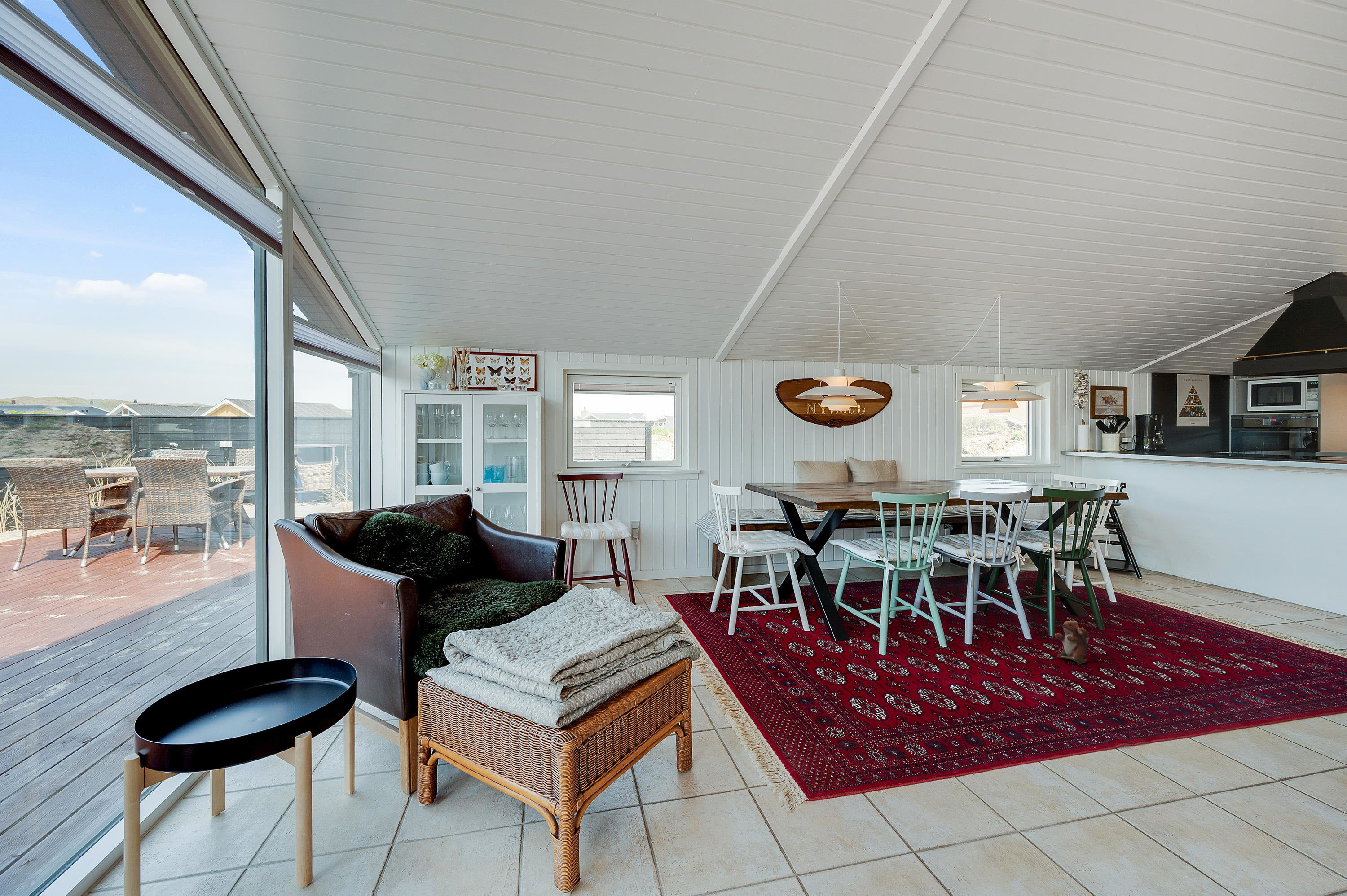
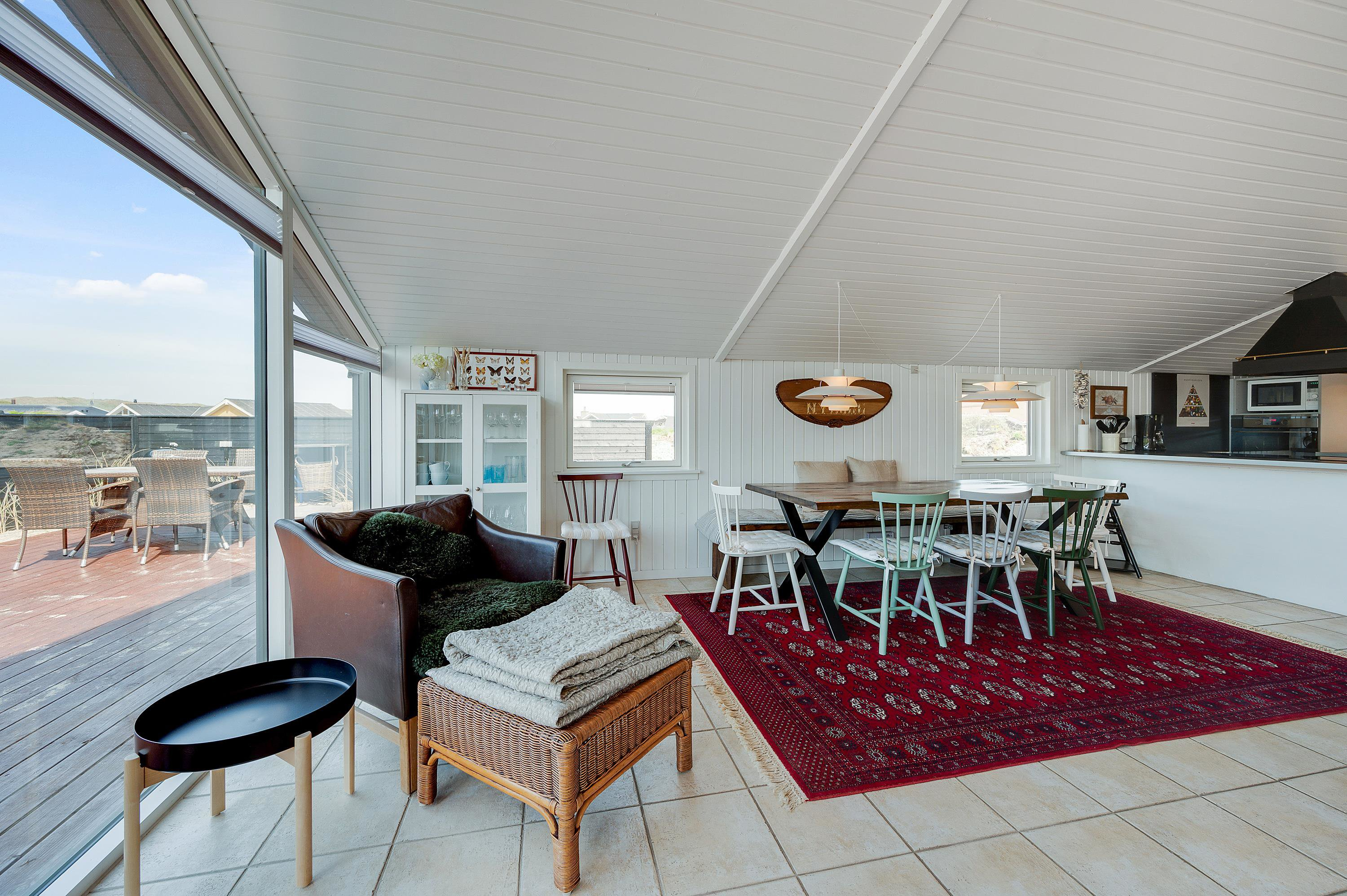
- plush toy [1054,620,1090,665]
